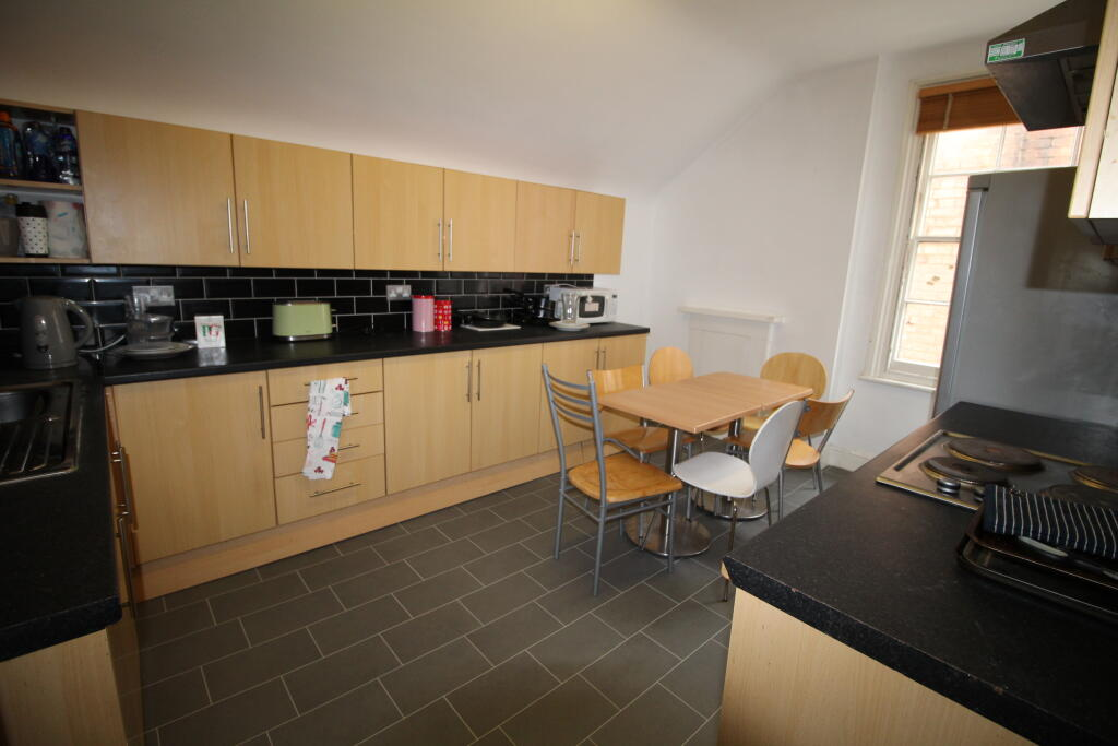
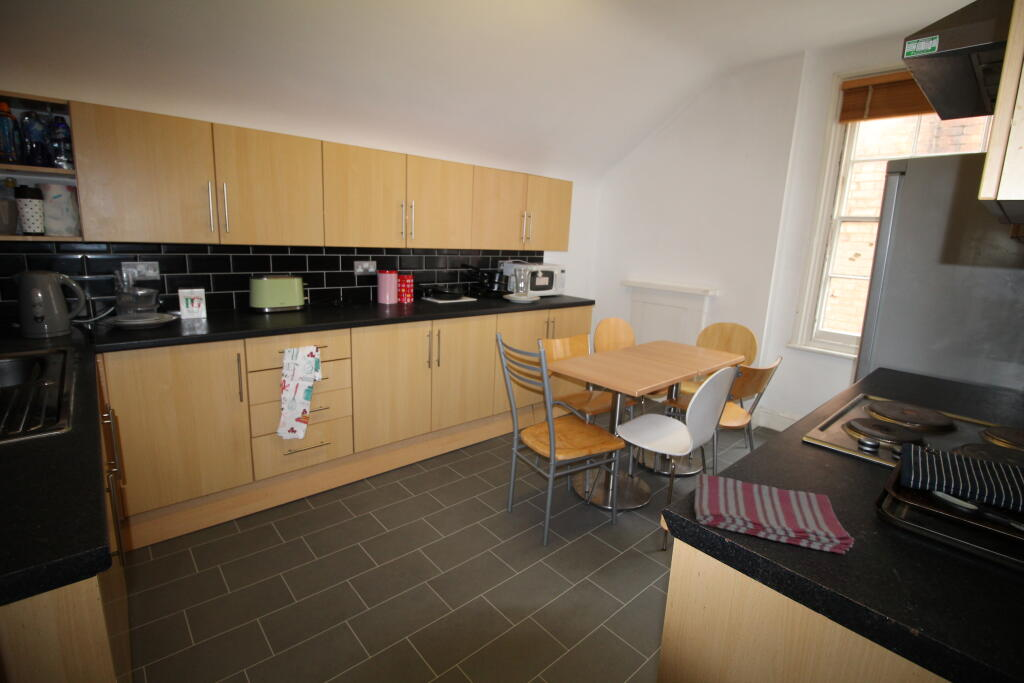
+ dish towel [693,472,855,555]
